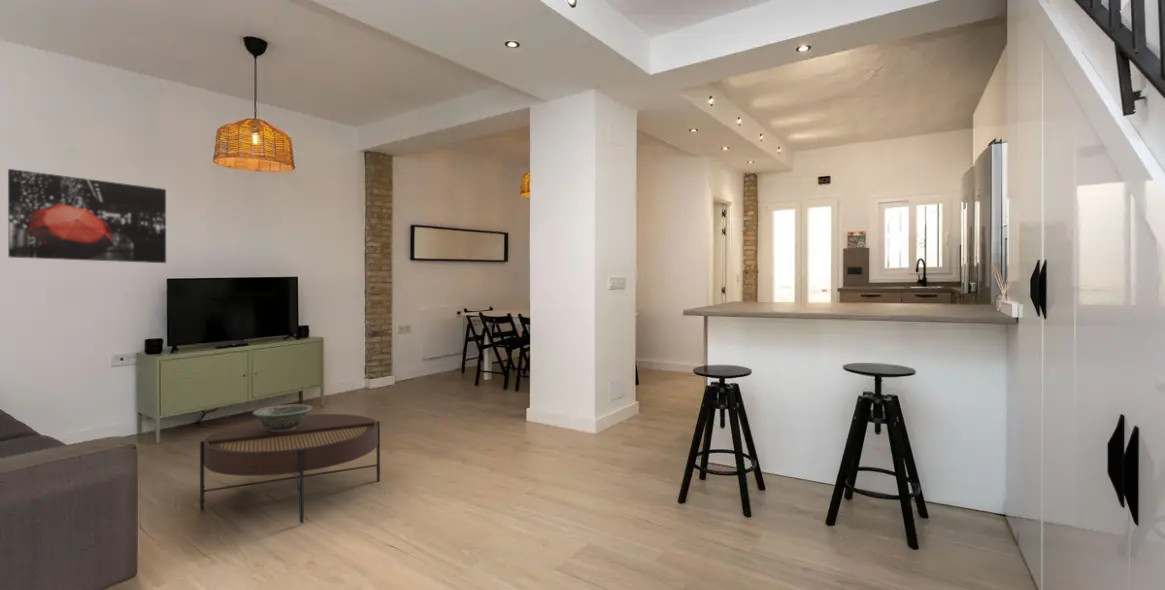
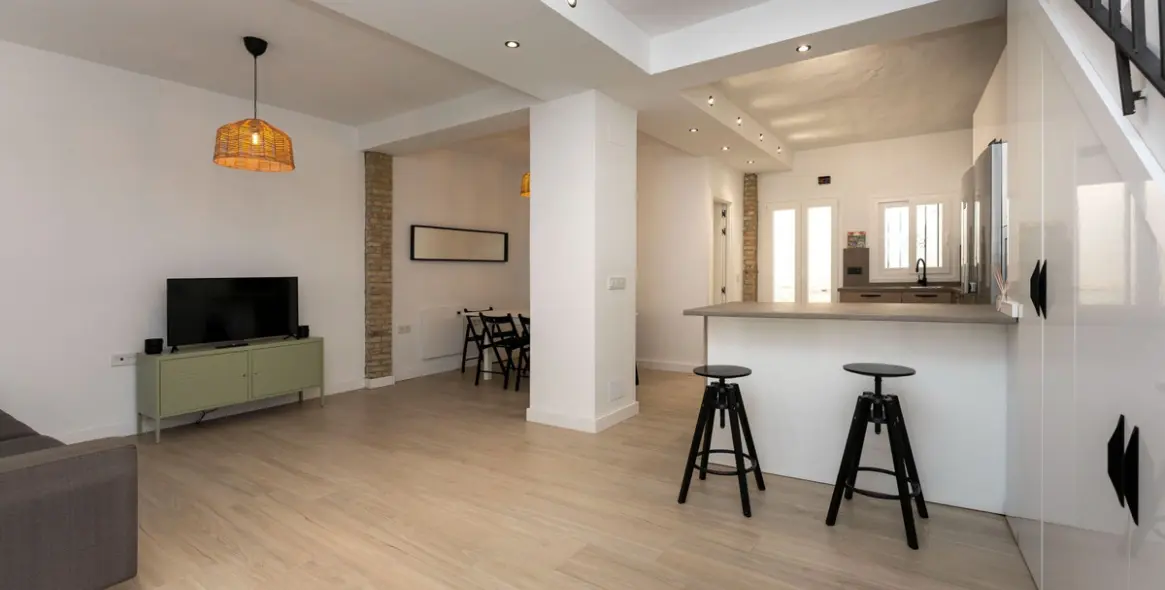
- decorative bowl [252,403,314,432]
- coffee table [199,413,381,524]
- wall art [7,168,167,264]
